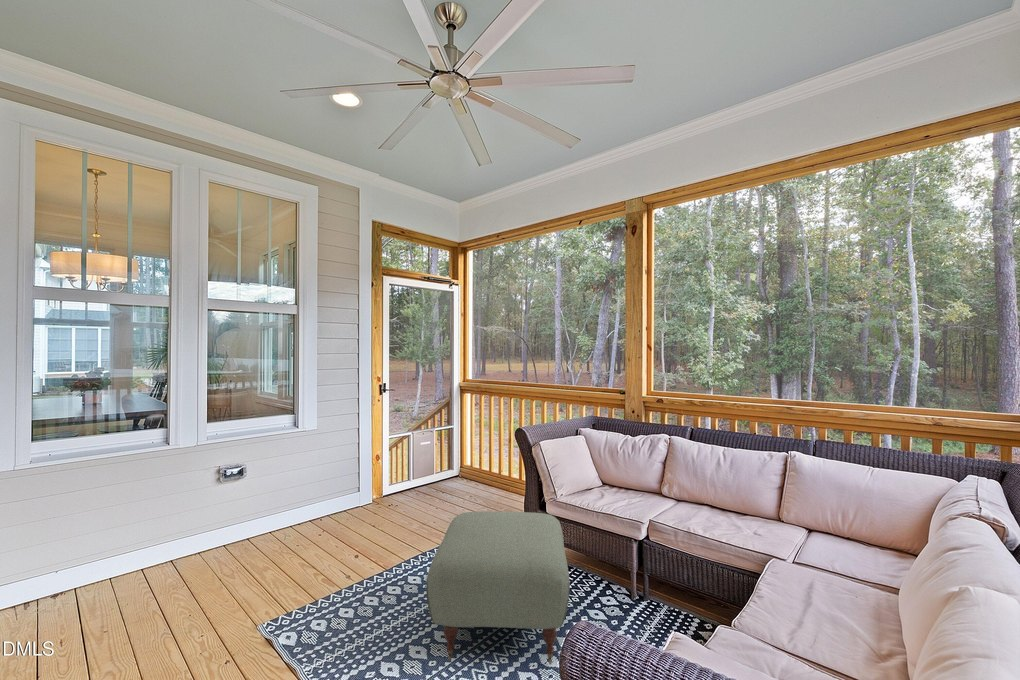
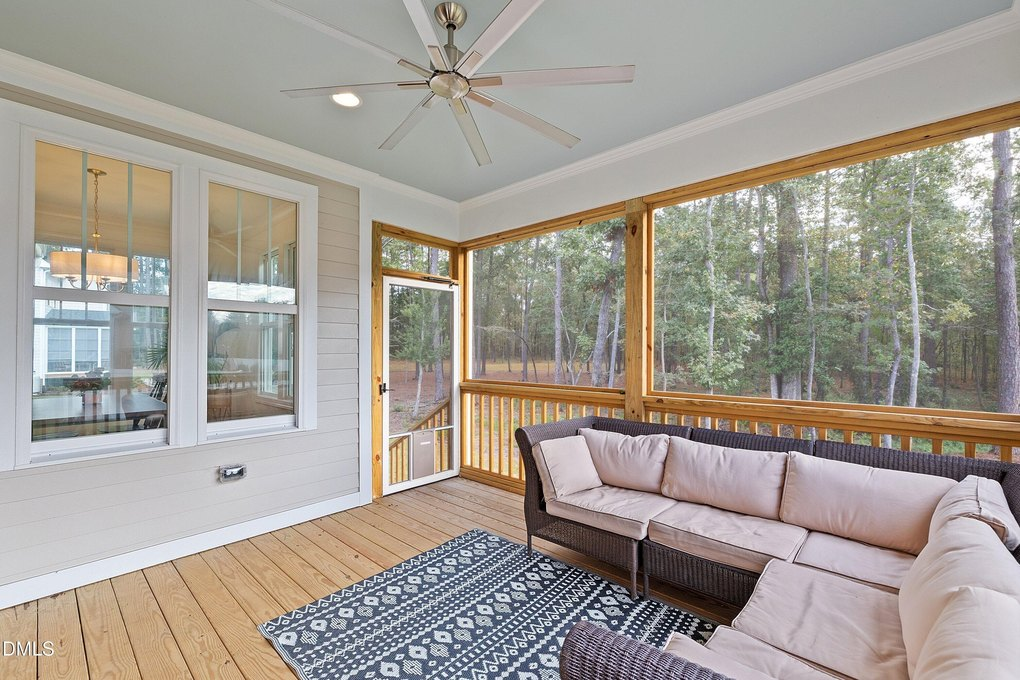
- ottoman [425,510,571,666]
